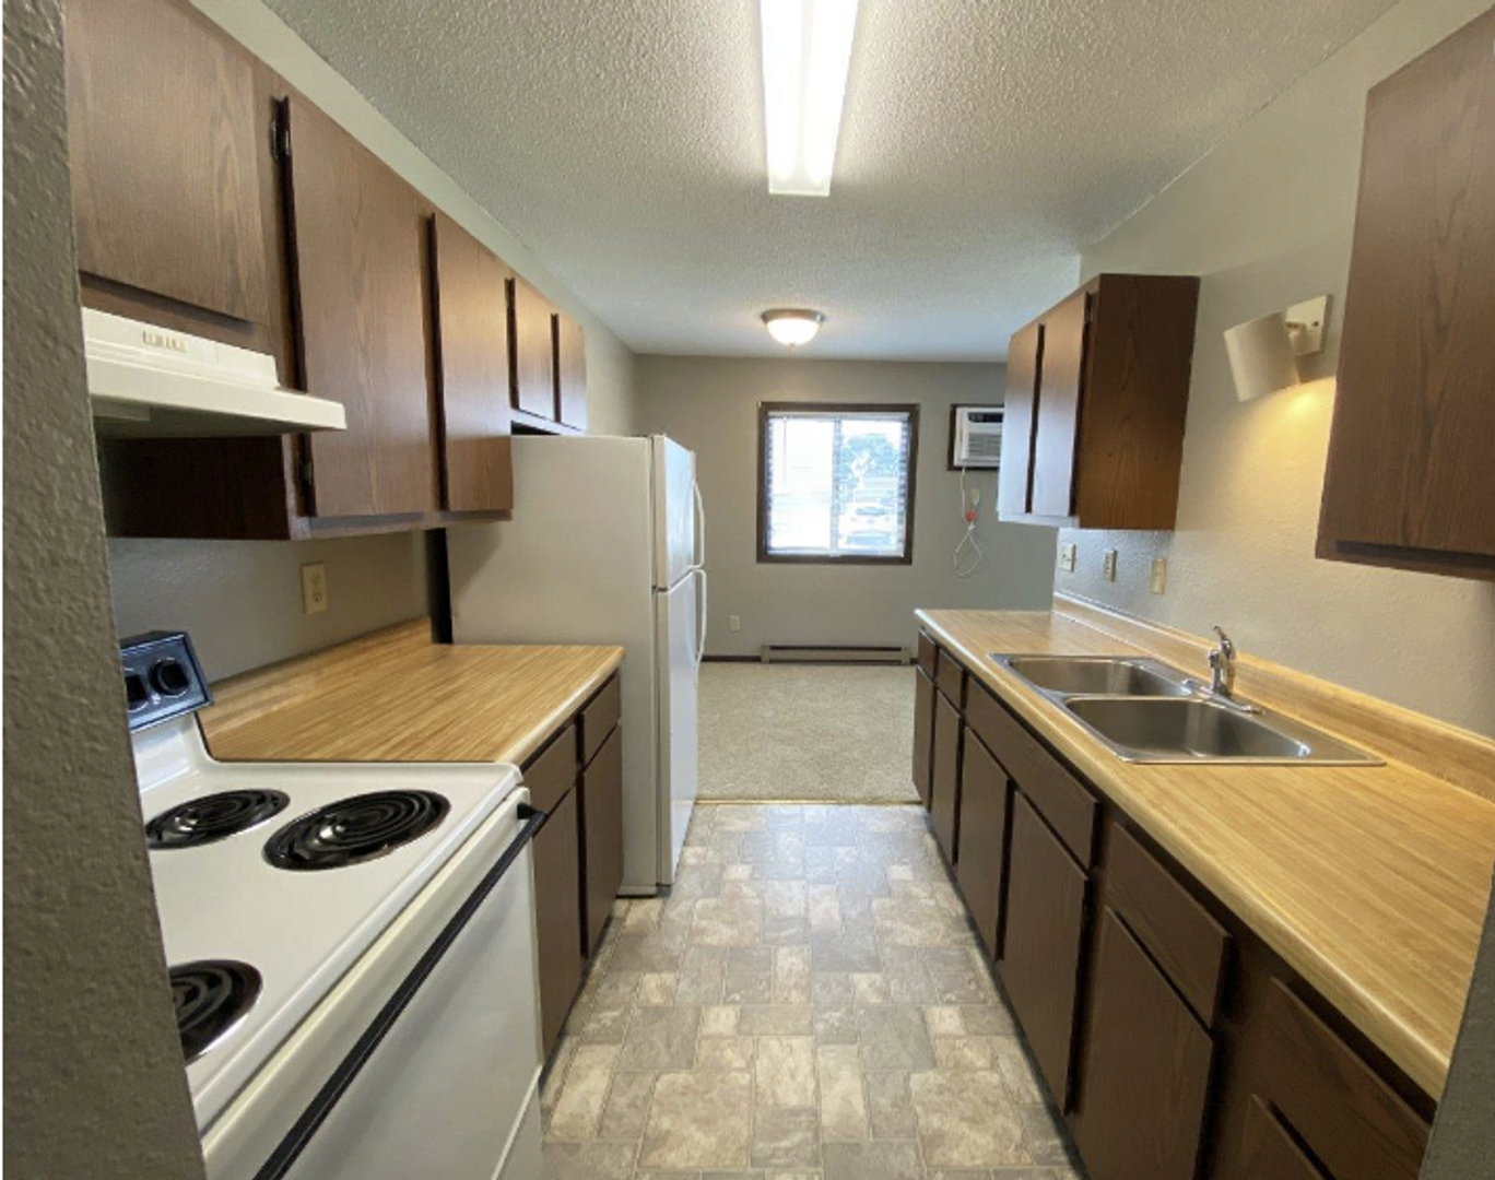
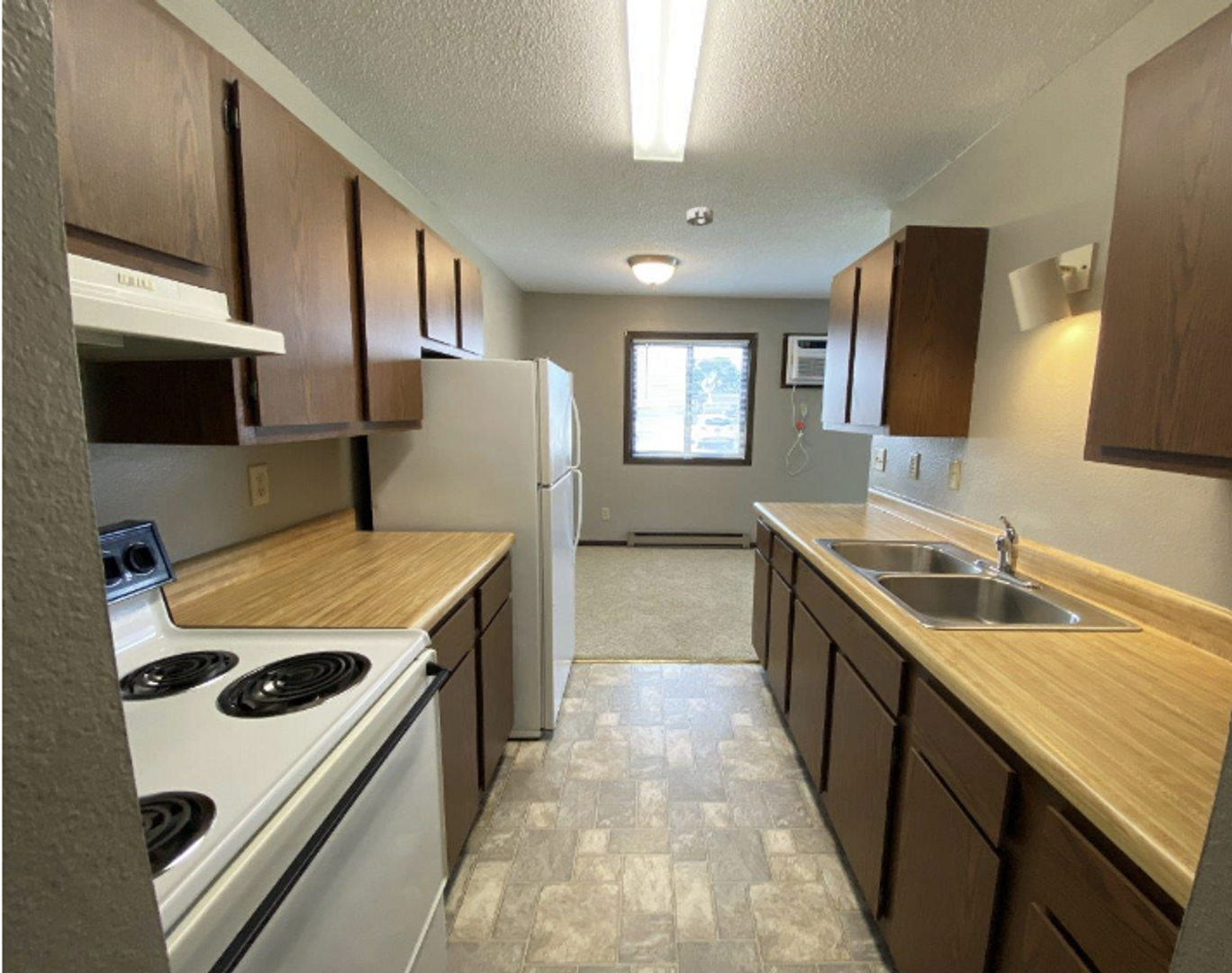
+ smoke detector [685,206,714,227]
